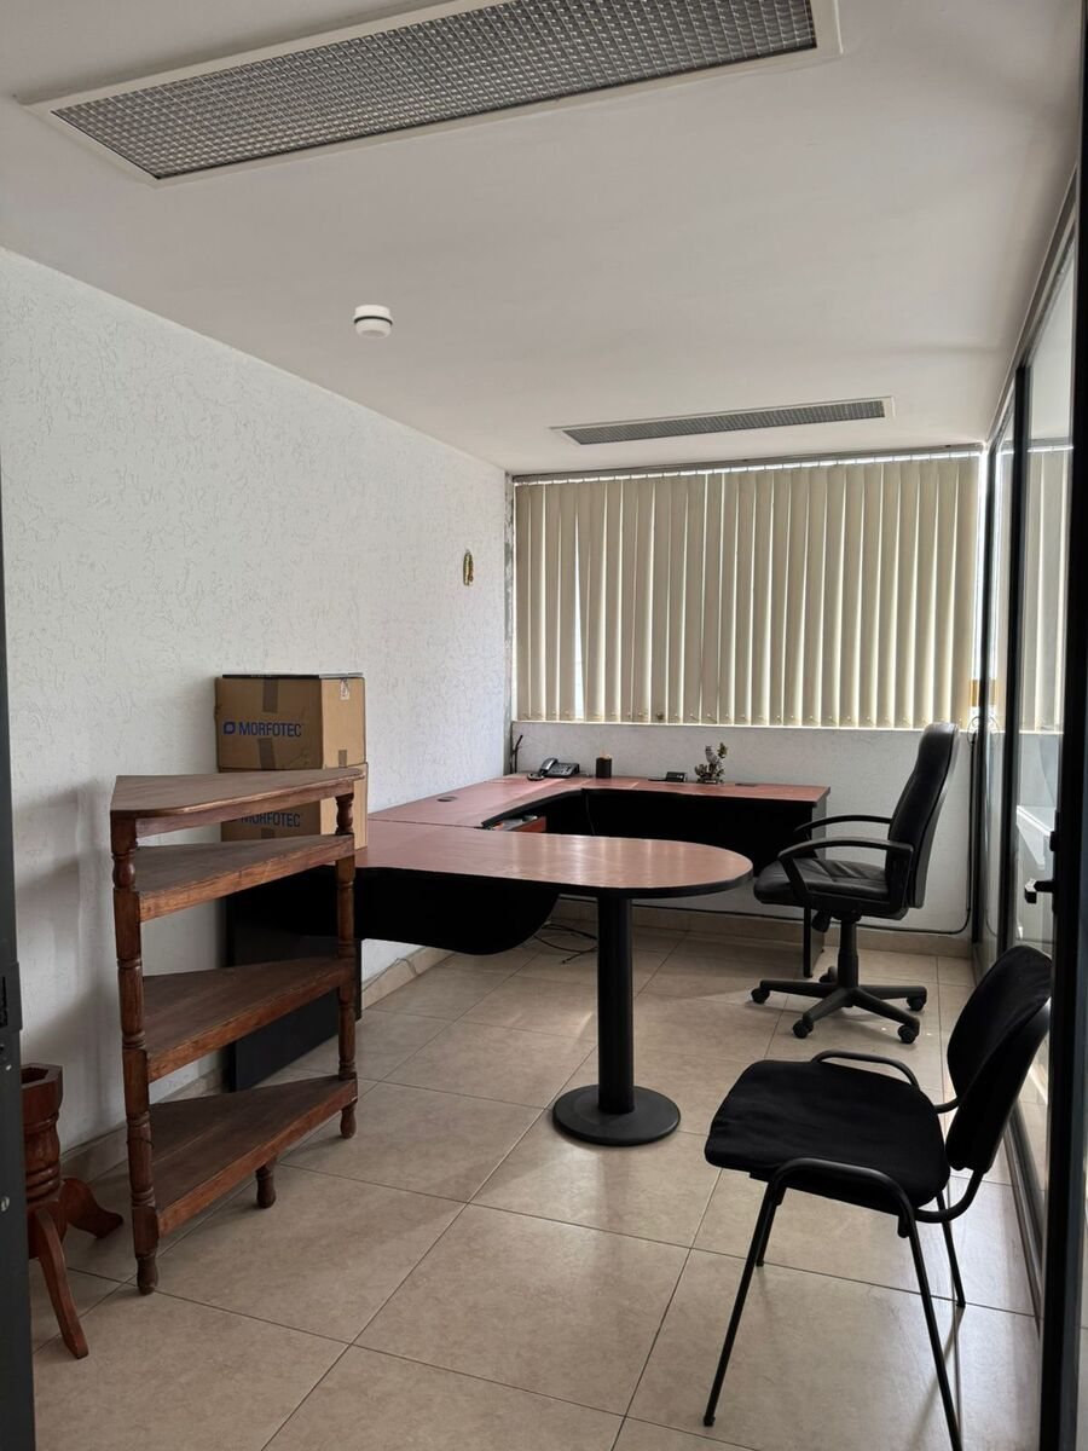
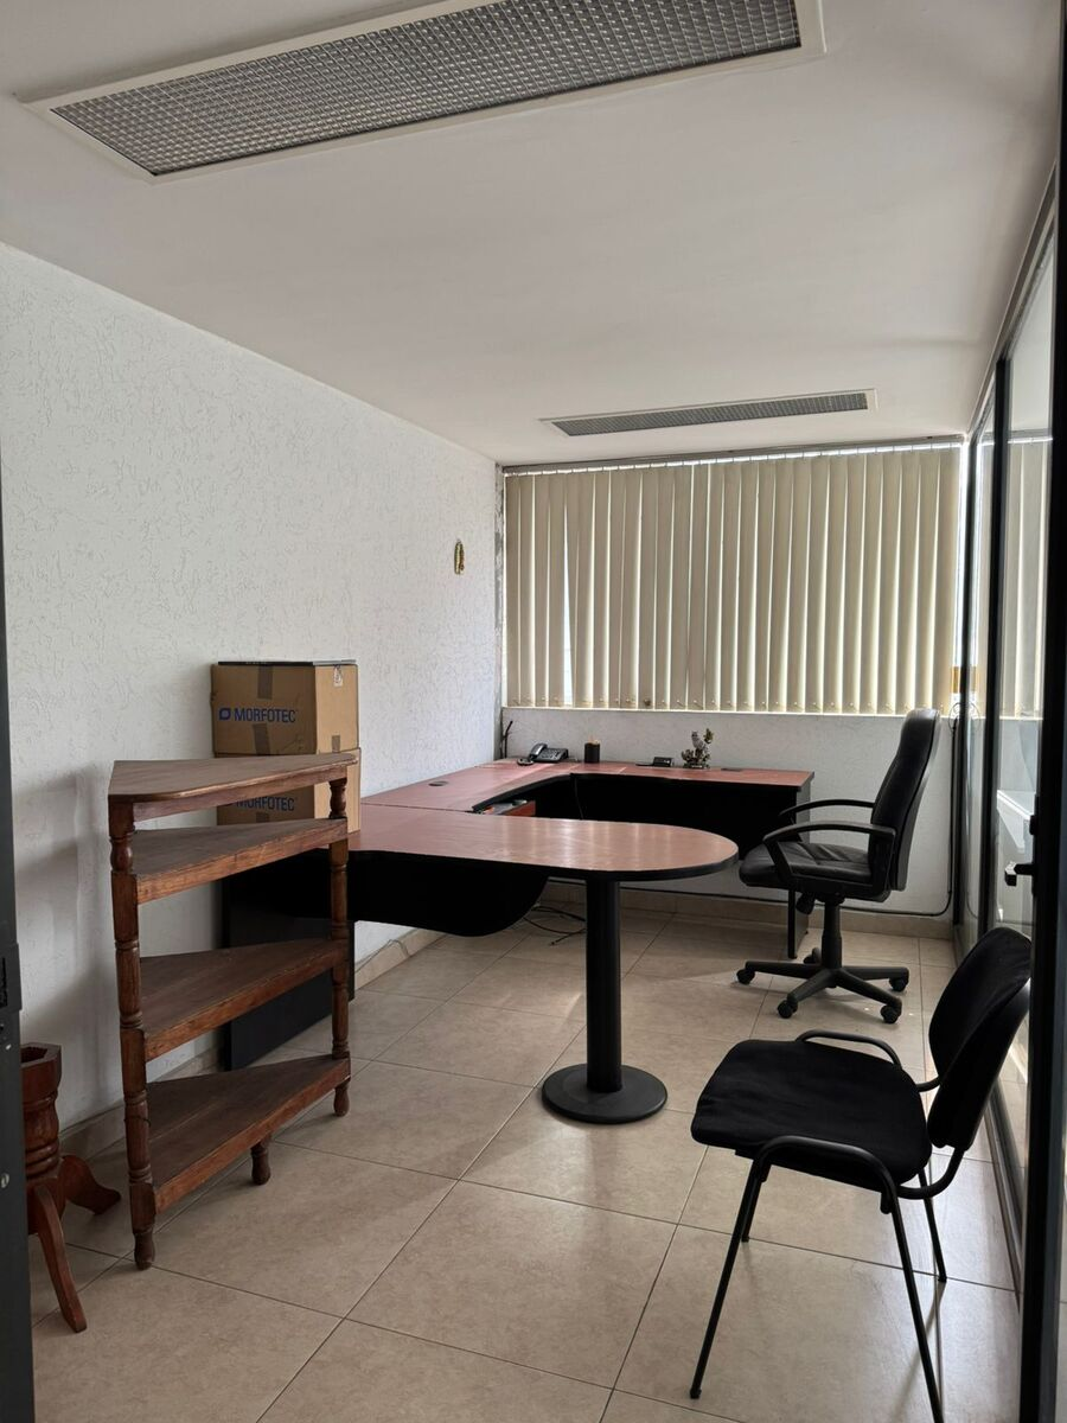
- smoke detector [352,304,394,340]
